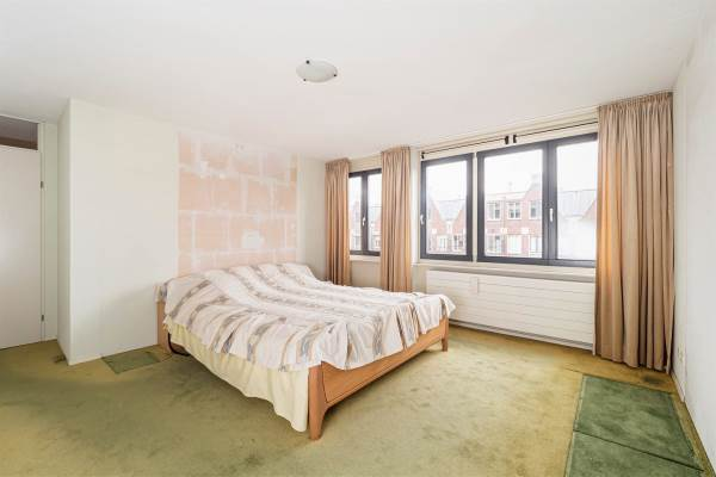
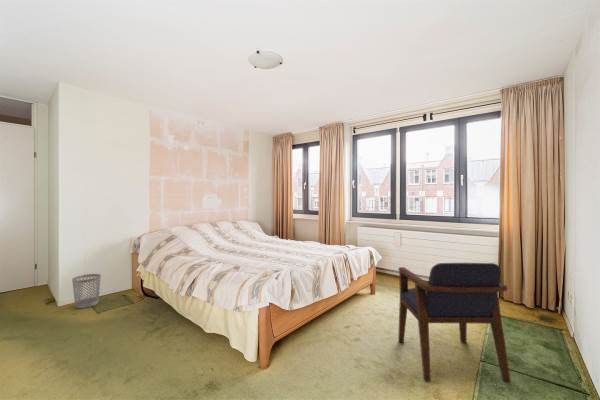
+ armchair [397,262,512,383]
+ wastebasket [71,273,102,309]
